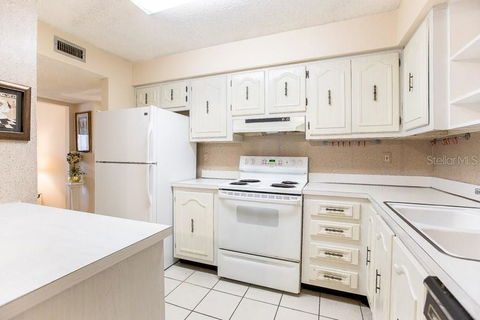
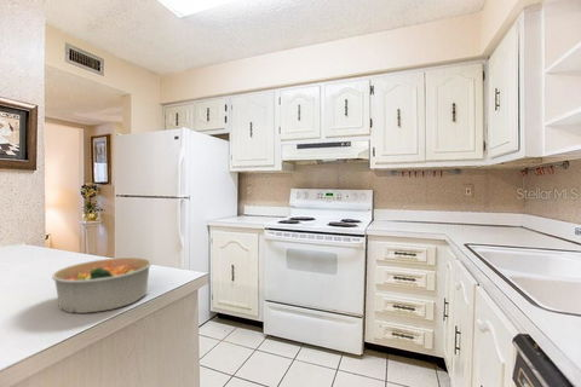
+ bowl [51,256,153,314]
